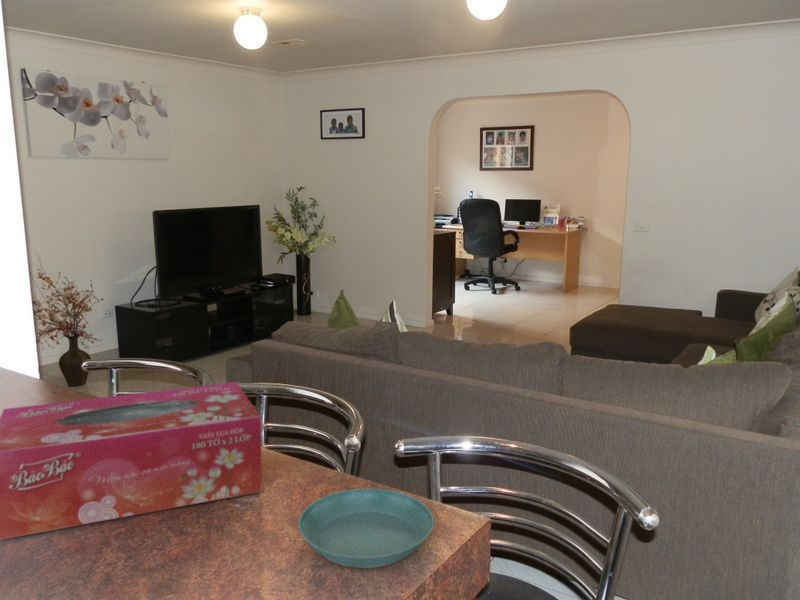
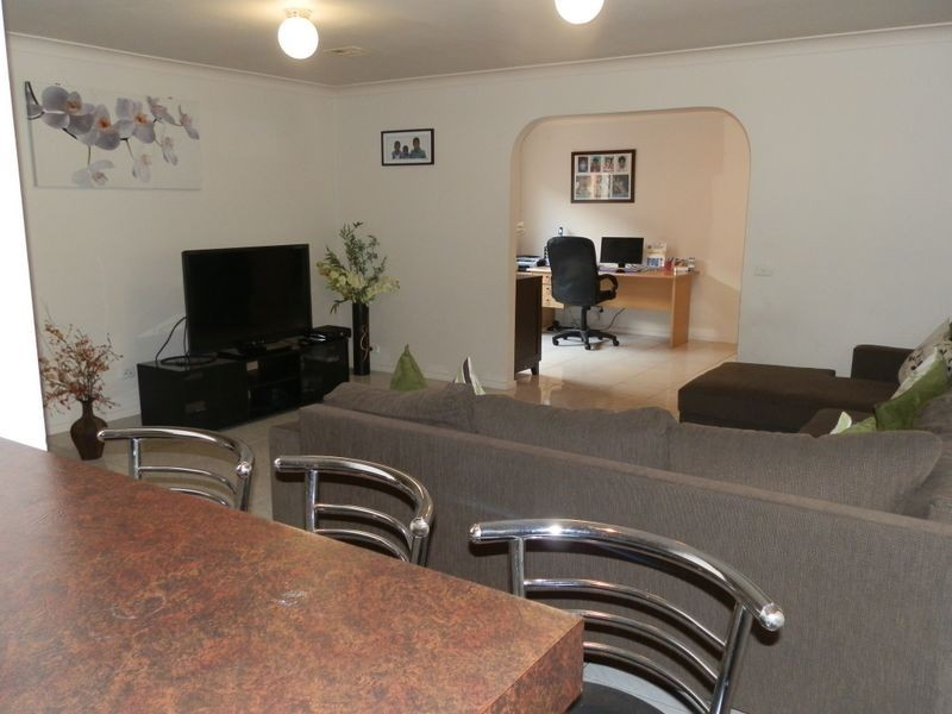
- tissue box [0,381,263,541]
- saucer [297,488,435,569]
